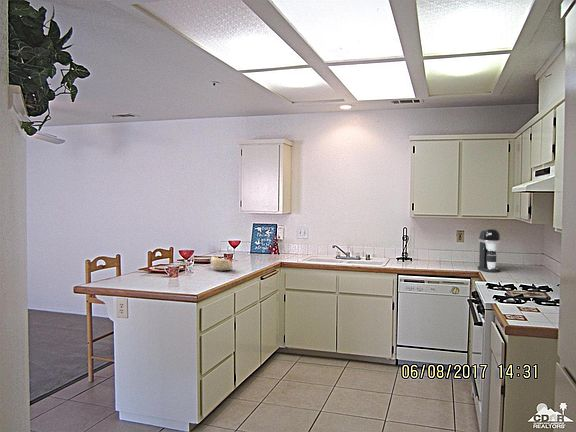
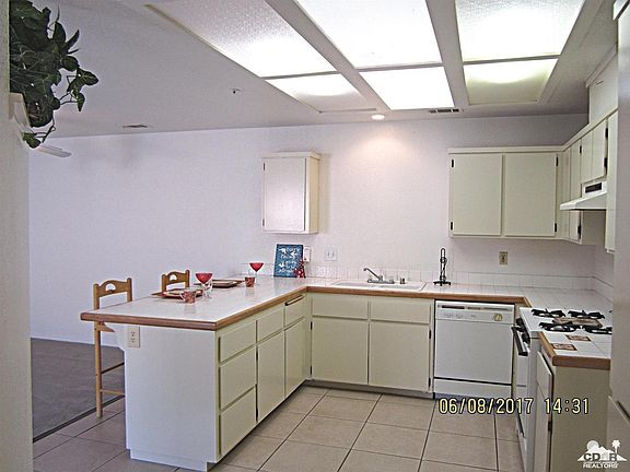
- bowl [210,254,233,272]
- coffee maker [477,228,501,273]
